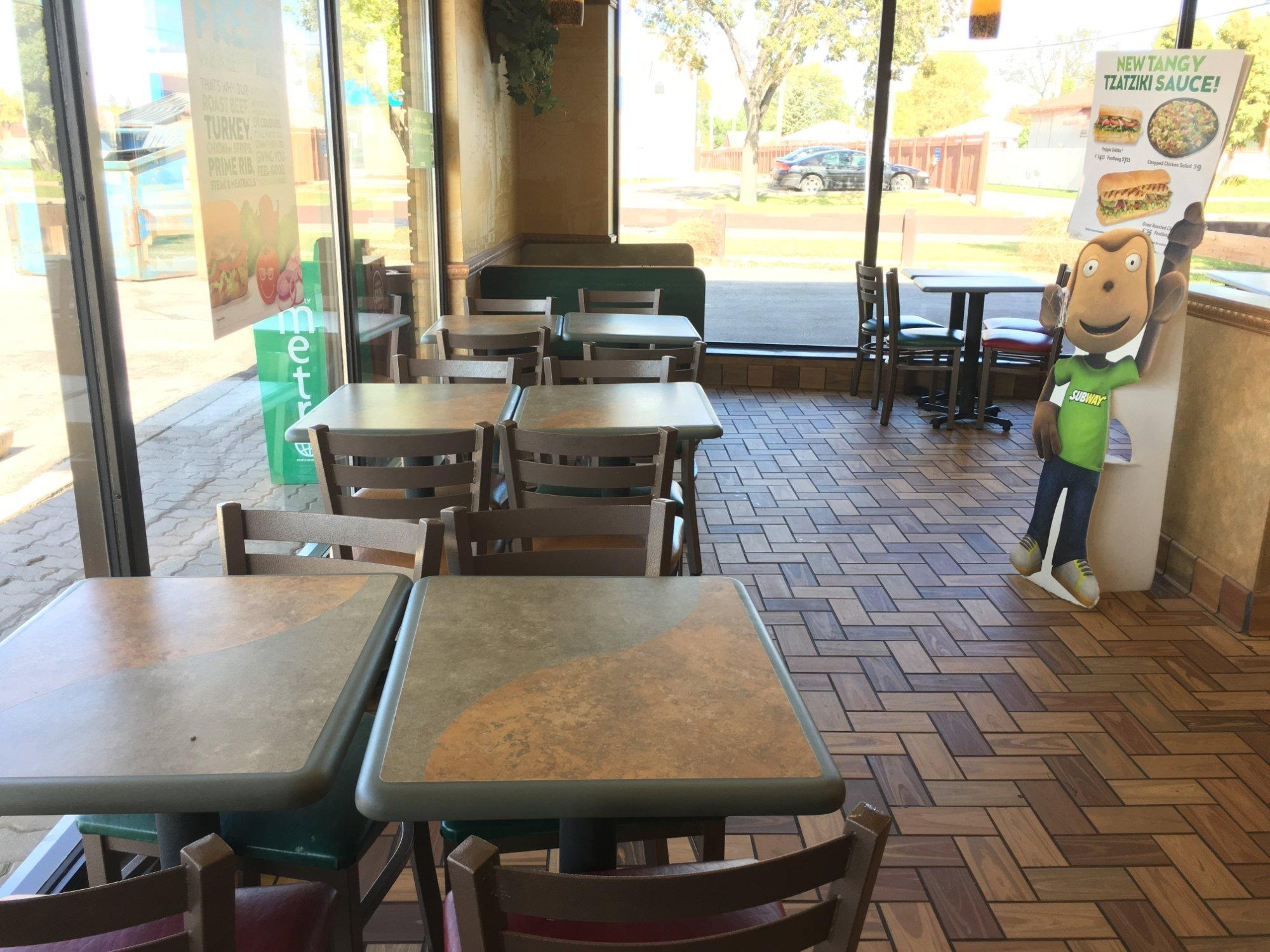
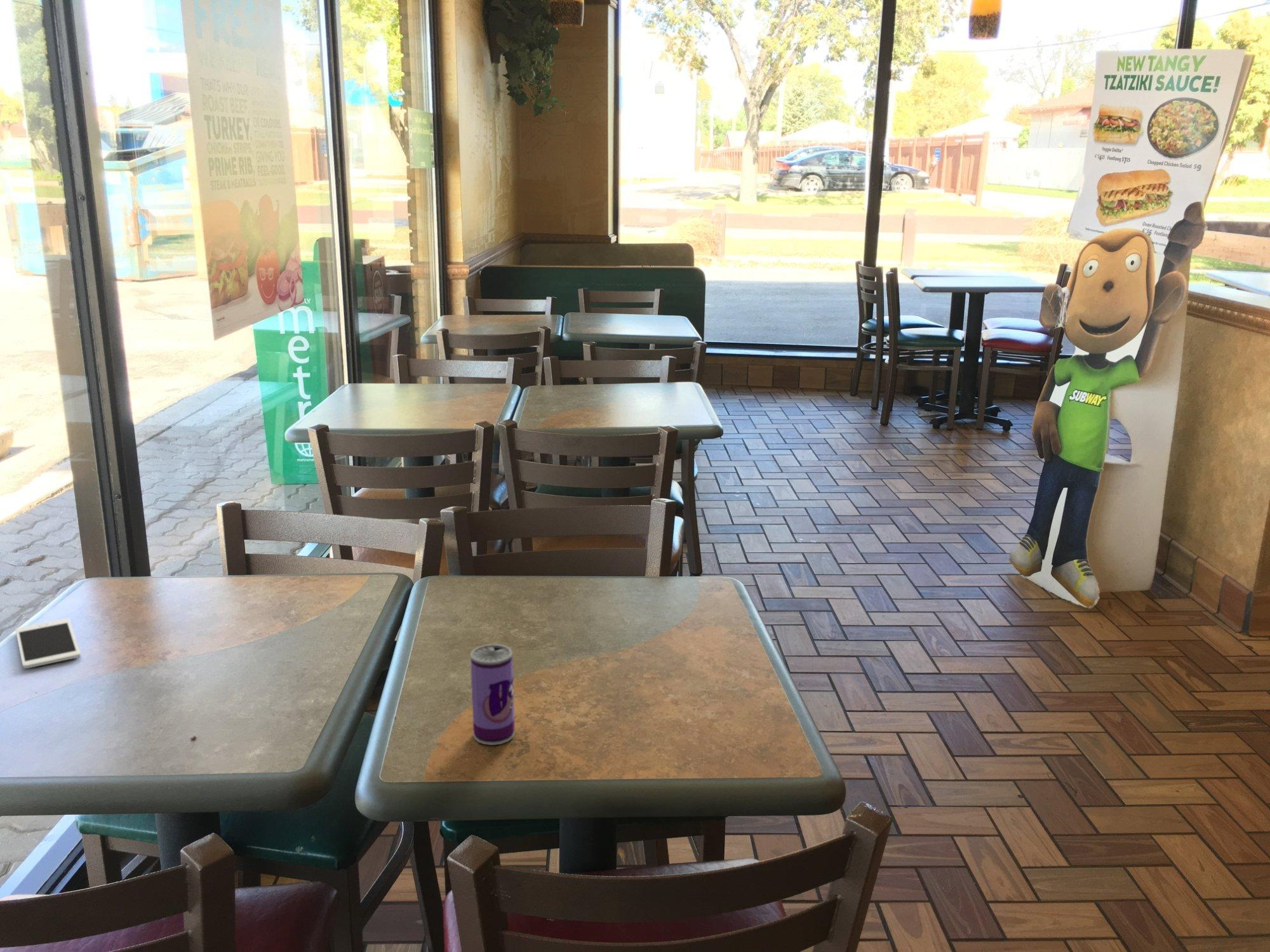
+ cell phone [15,618,81,669]
+ beverage can [470,644,516,746]
